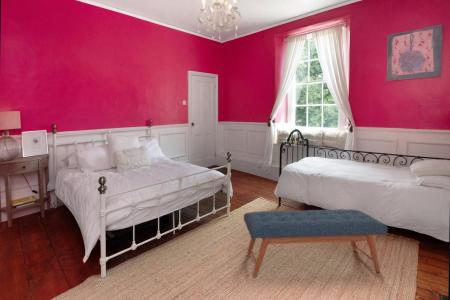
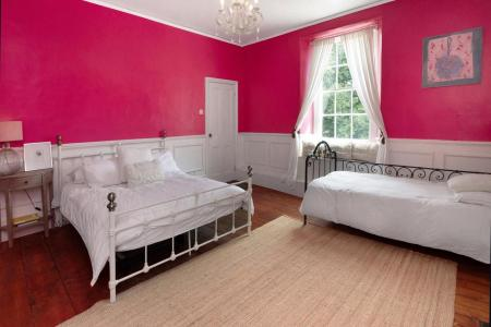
- bench [243,208,389,278]
